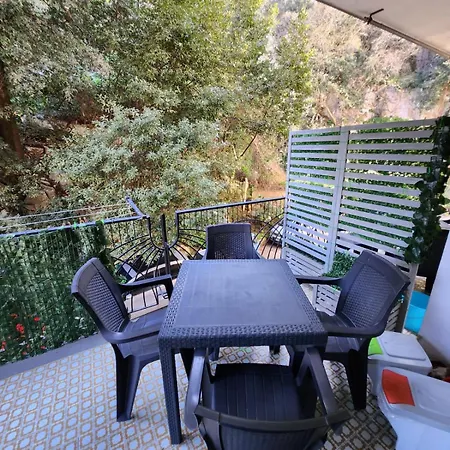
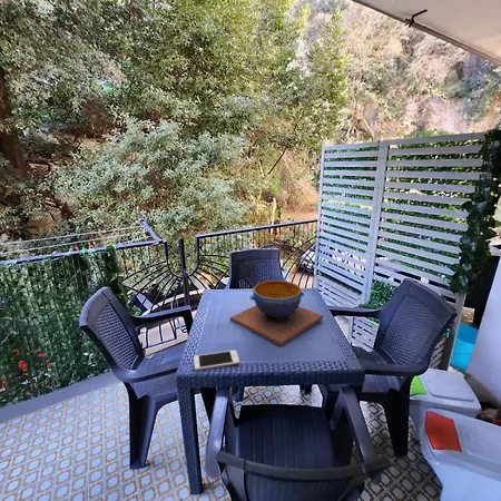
+ cell phone [193,348,240,372]
+ decorative bowl [229,279,324,347]
